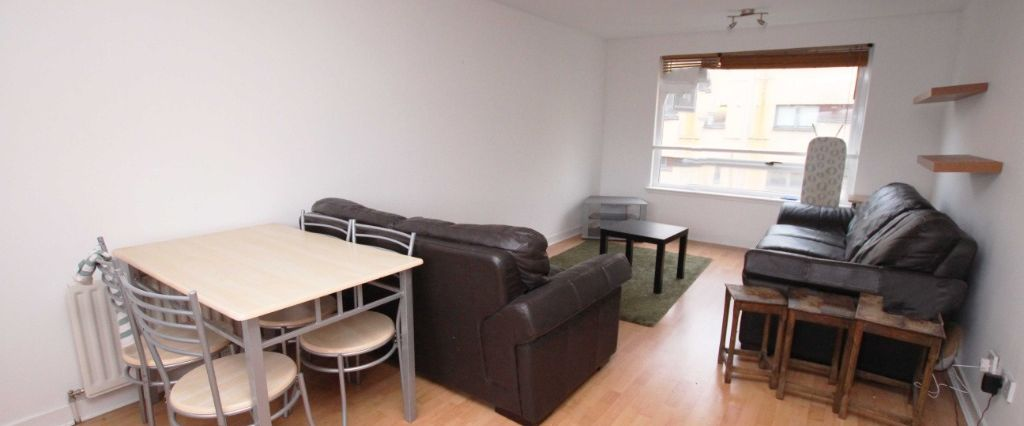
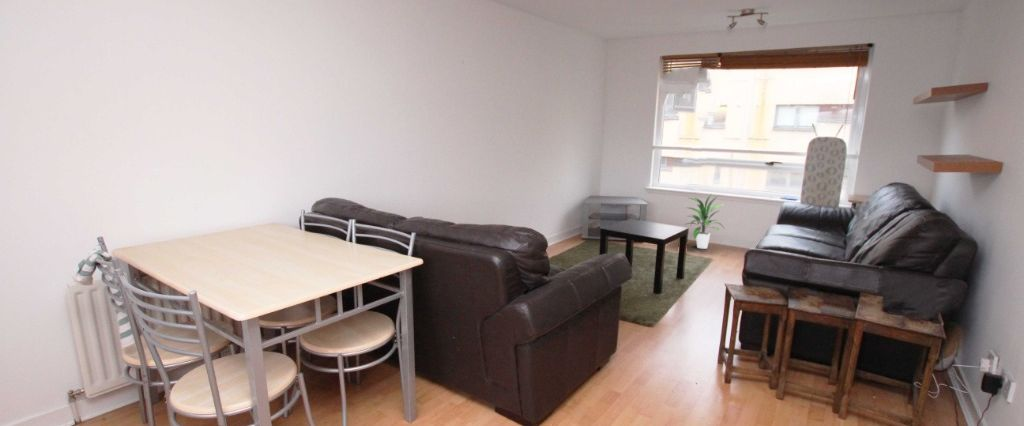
+ indoor plant [683,194,725,250]
